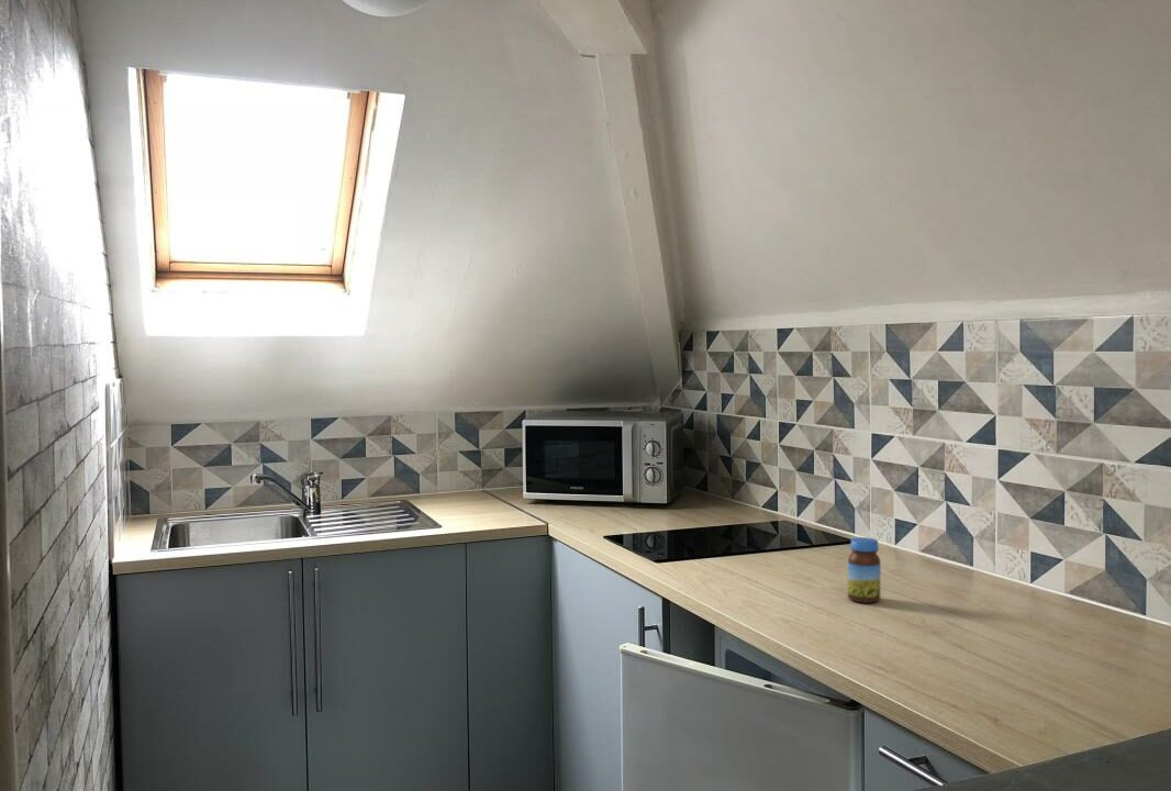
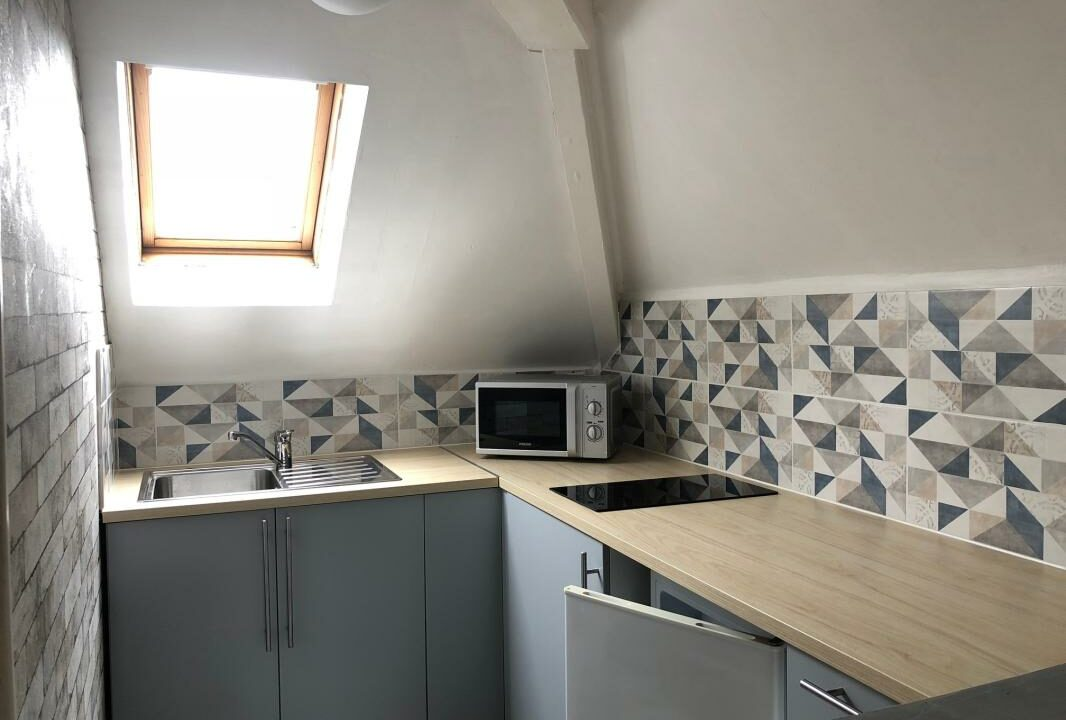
- jar [847,536,882,604]
